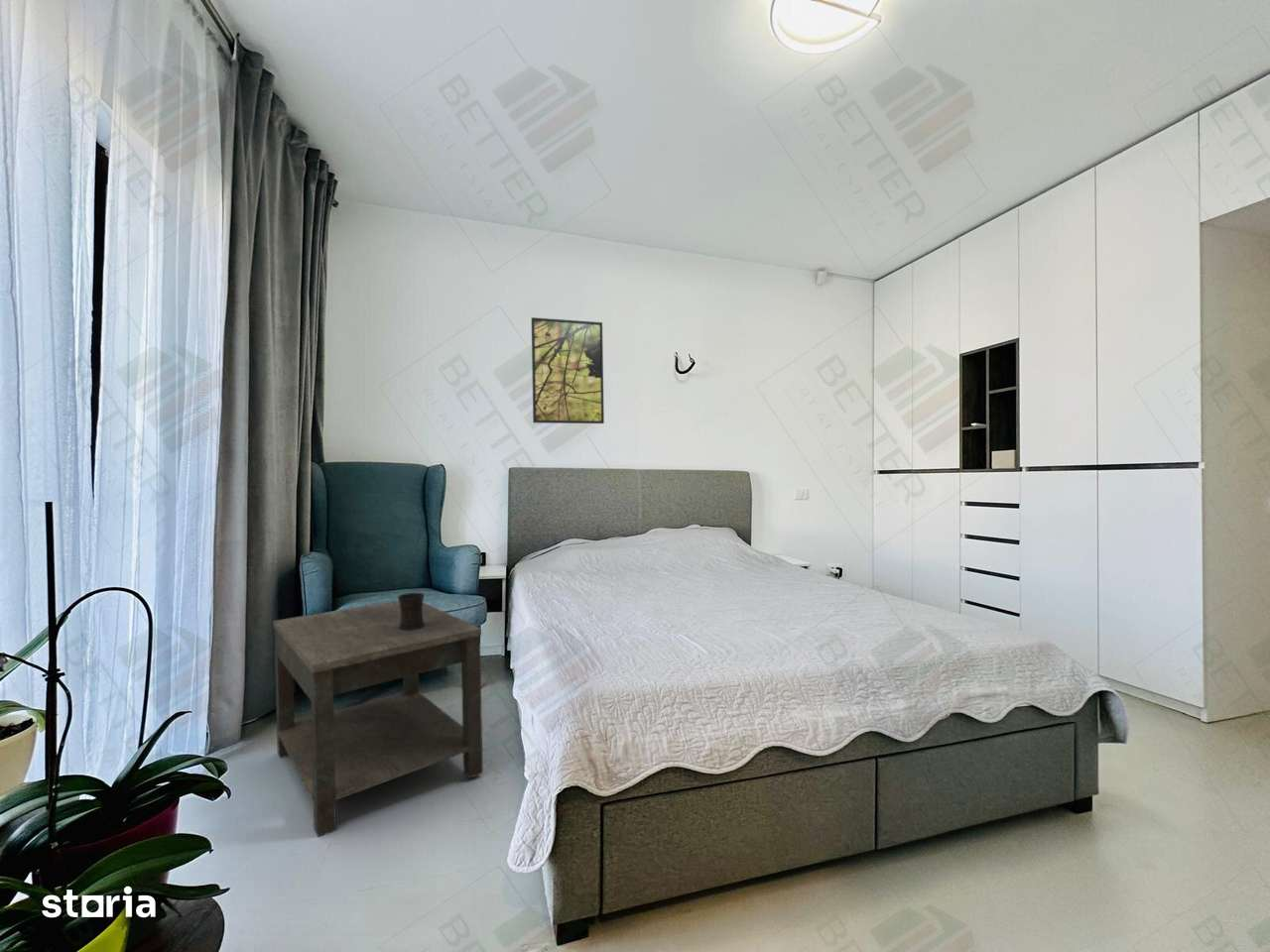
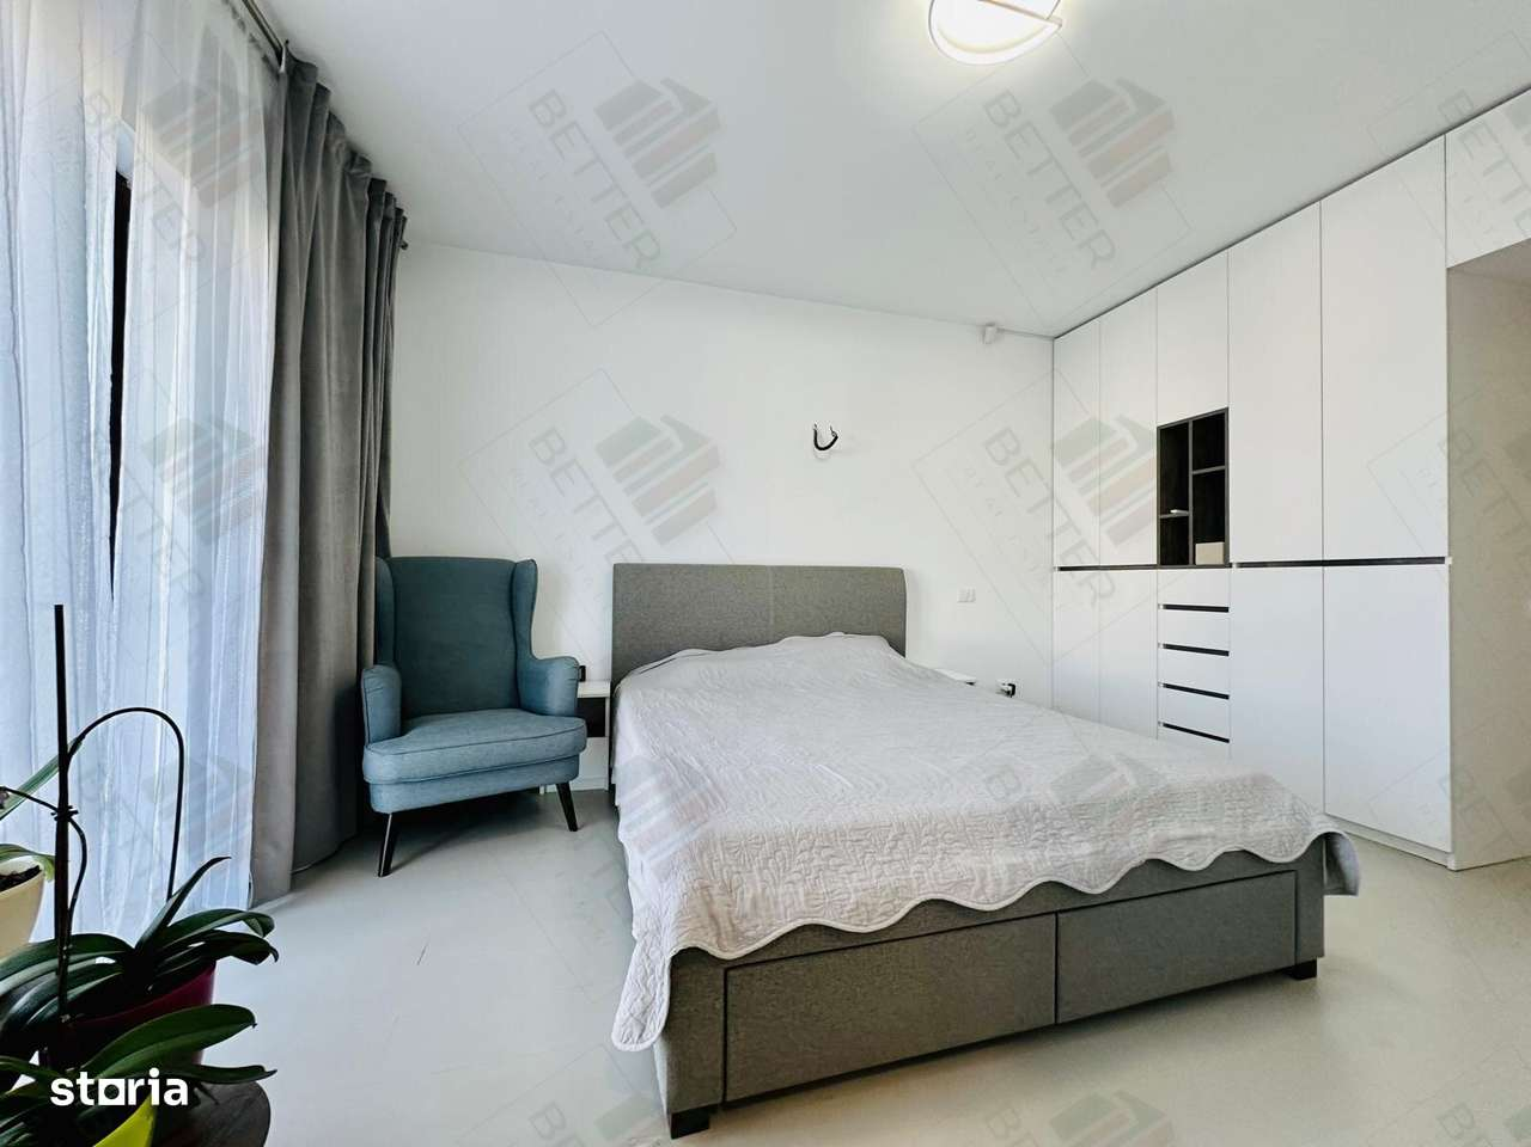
- side table [272,599,484,838]
- mug [397,592,426,631]
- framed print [531,316,605,424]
